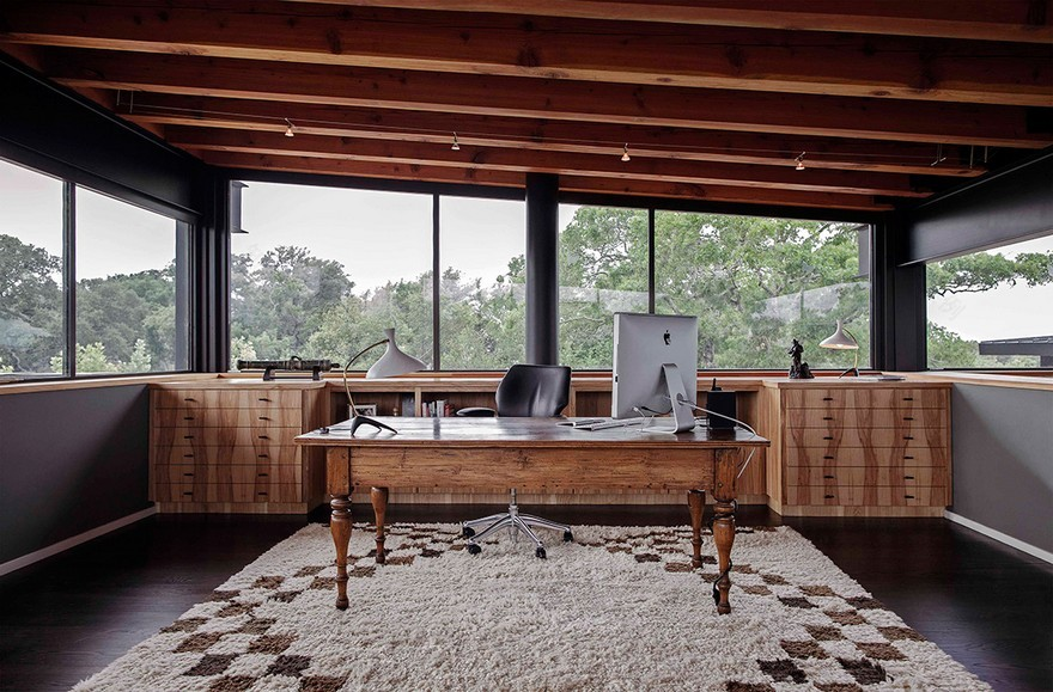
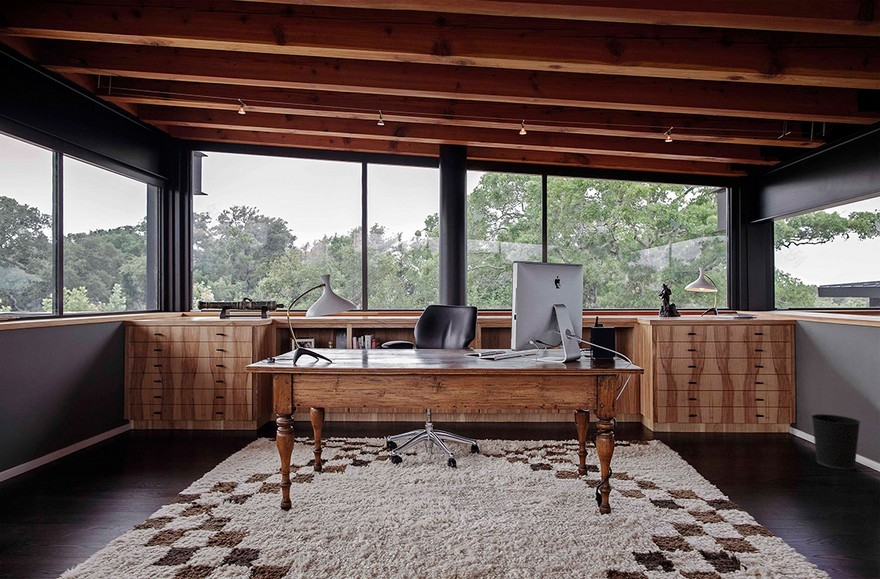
+ wastebasket [810,413,862,470]
